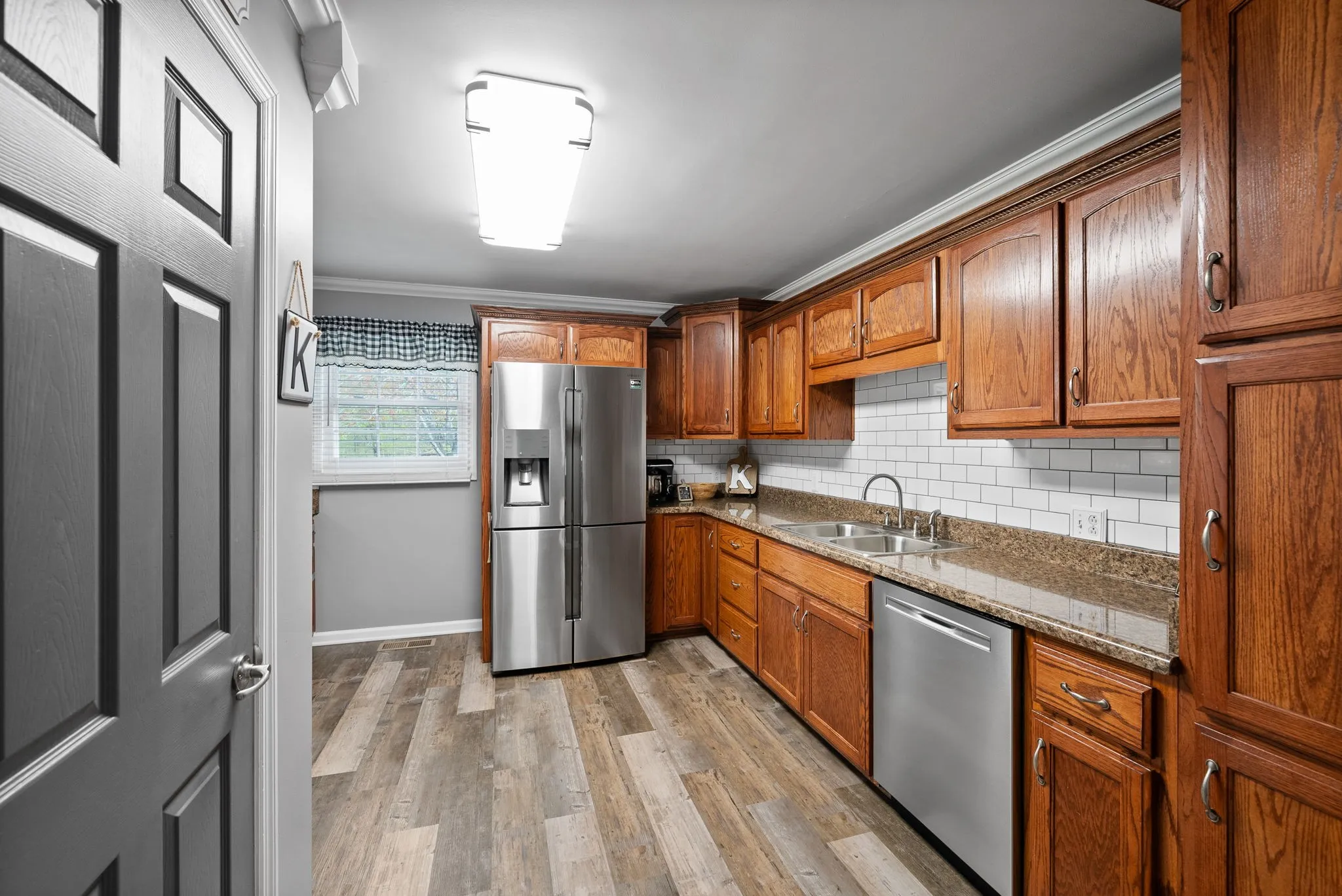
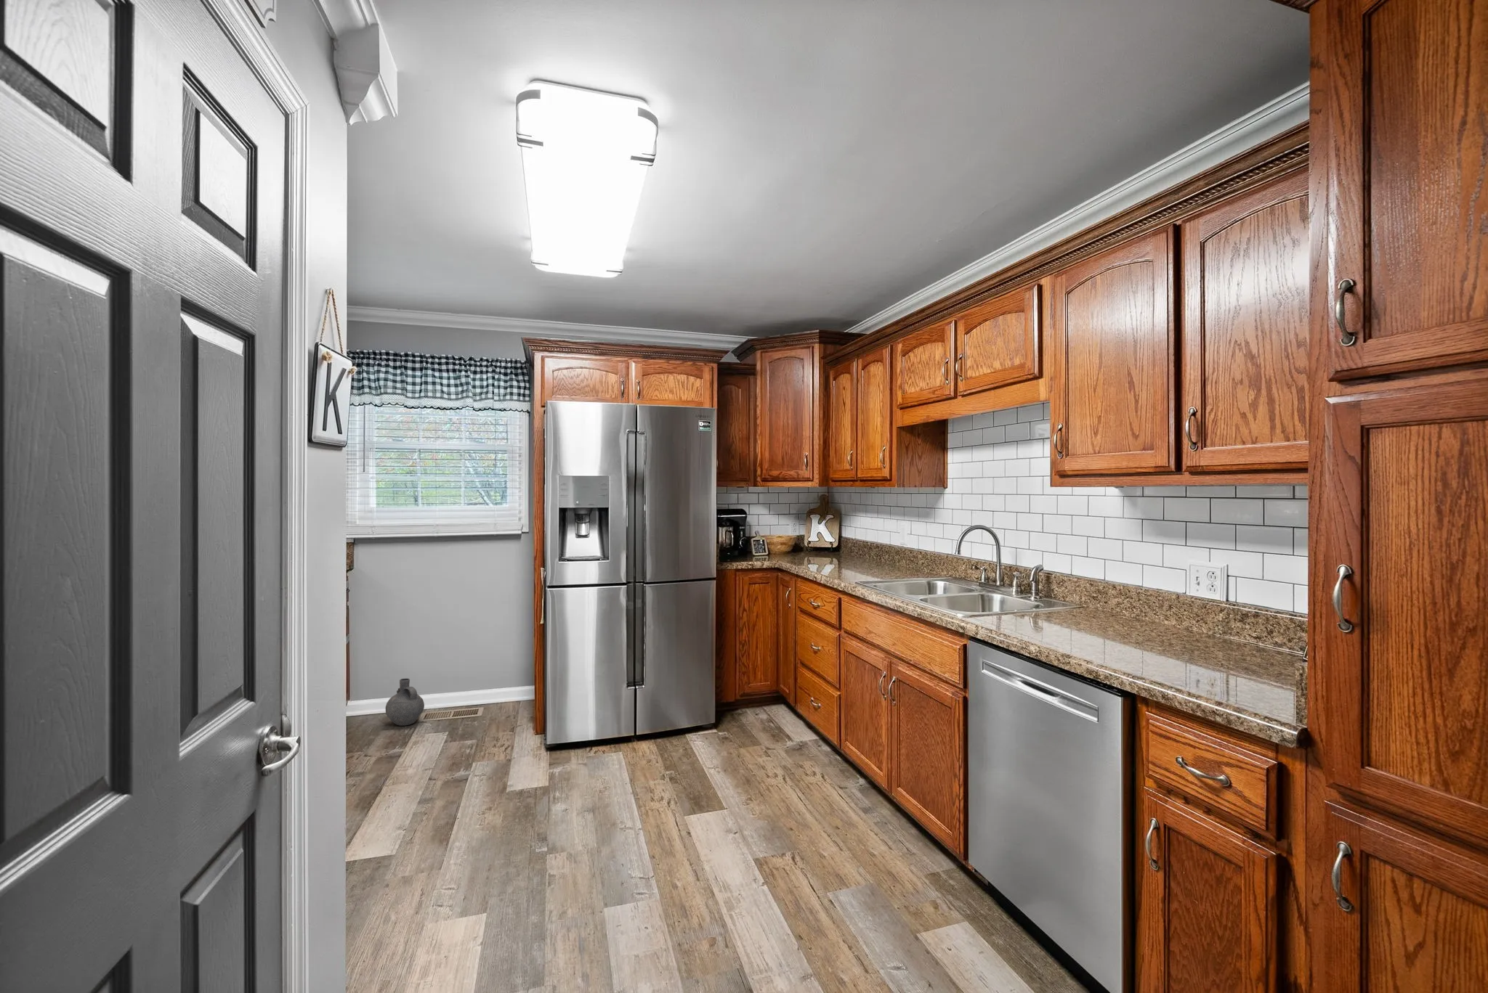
+ ceramic jug [385,678,425,726]
